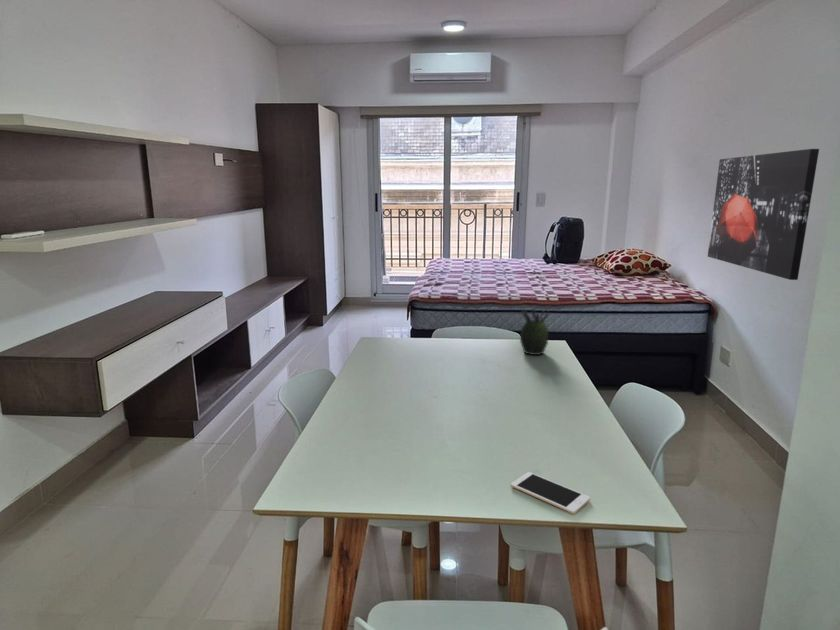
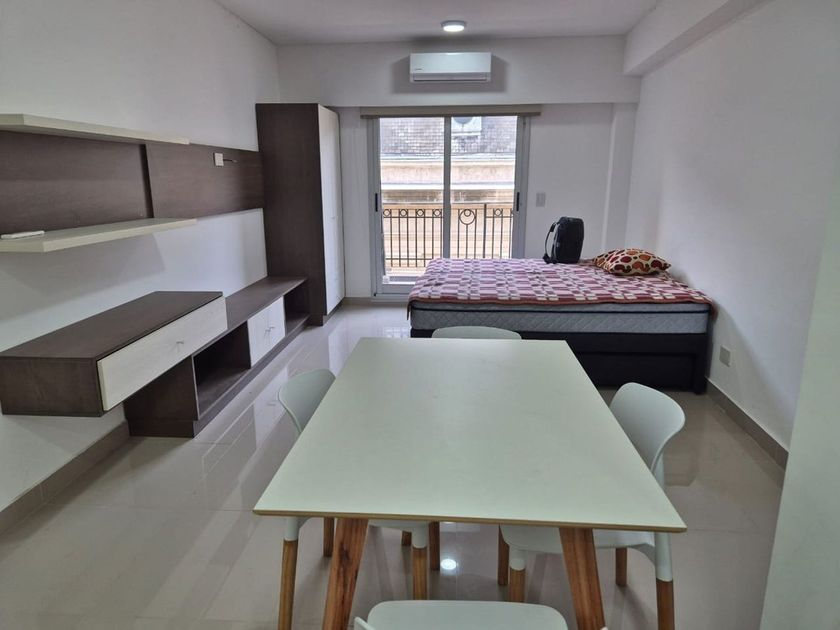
- cell phone [510,471,591,515]
- succulent plant [519,305,552,356]
- wall art [707,148,820,281]
